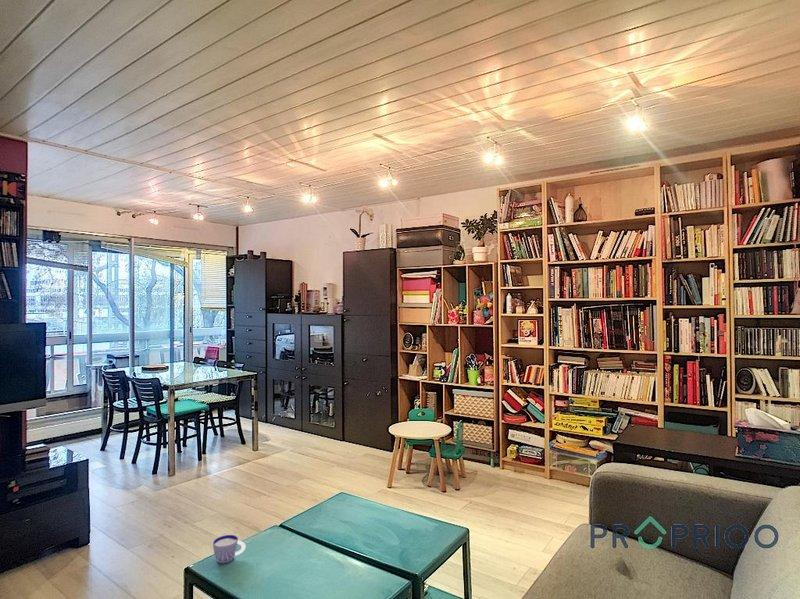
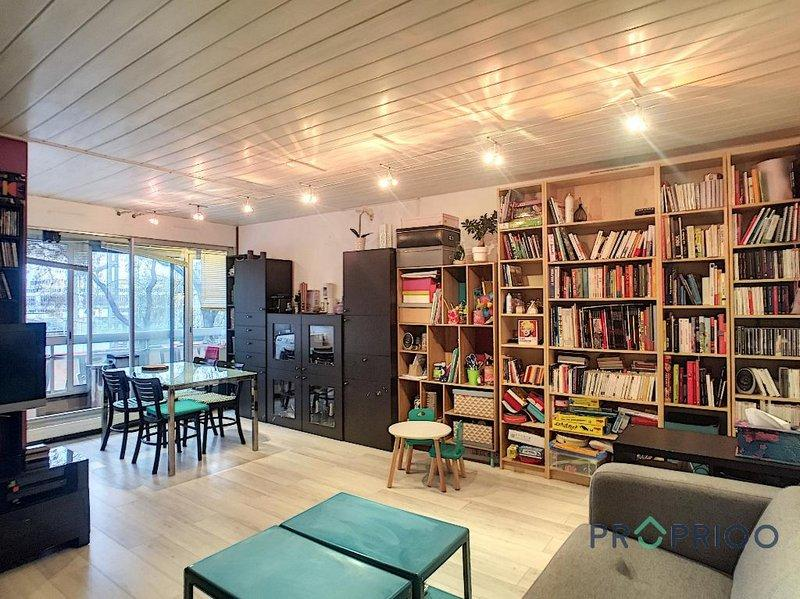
- cup [212,534,247,564]
